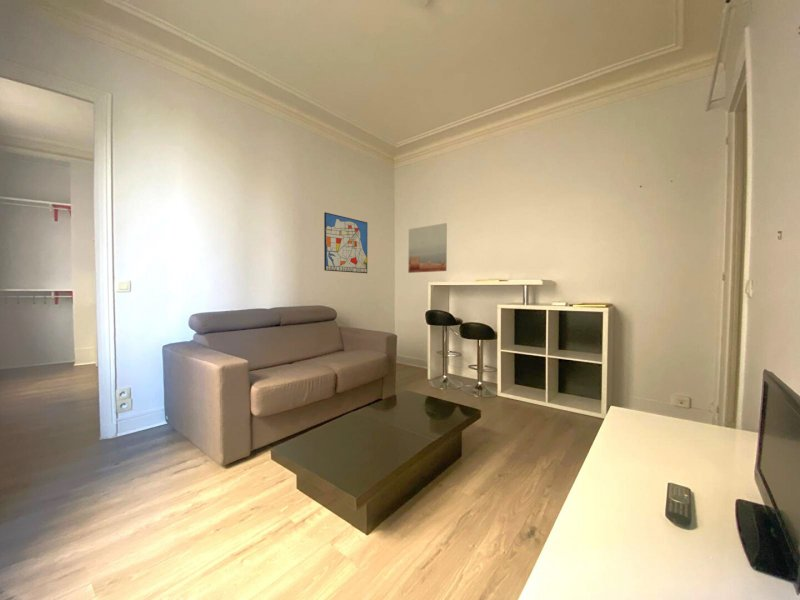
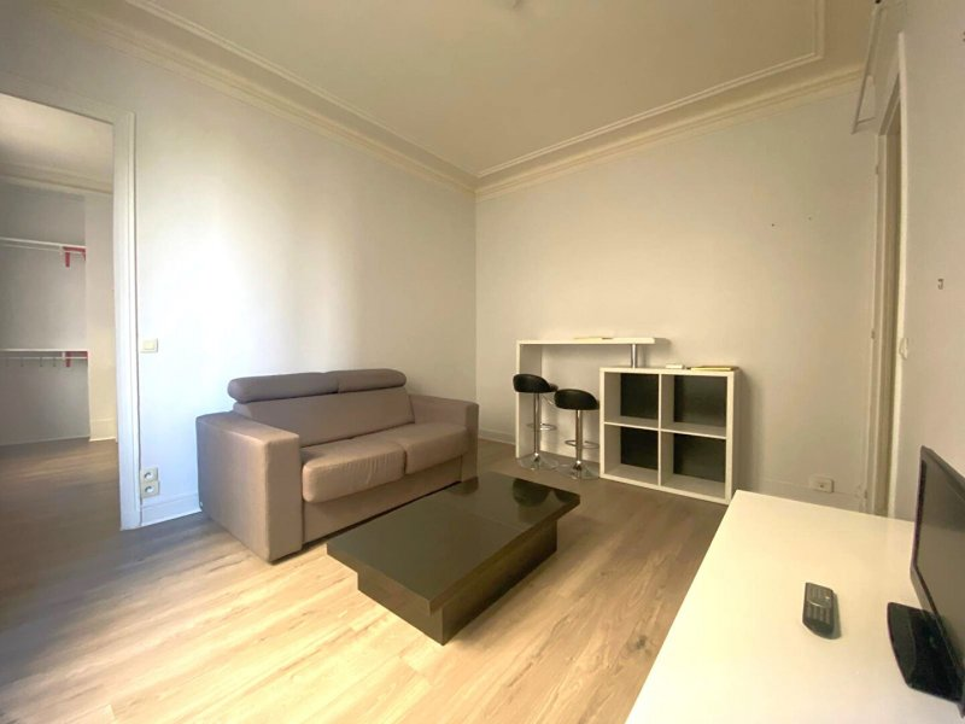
- wall art [407,222,448,274]
- wall art [323,211,368,274]
